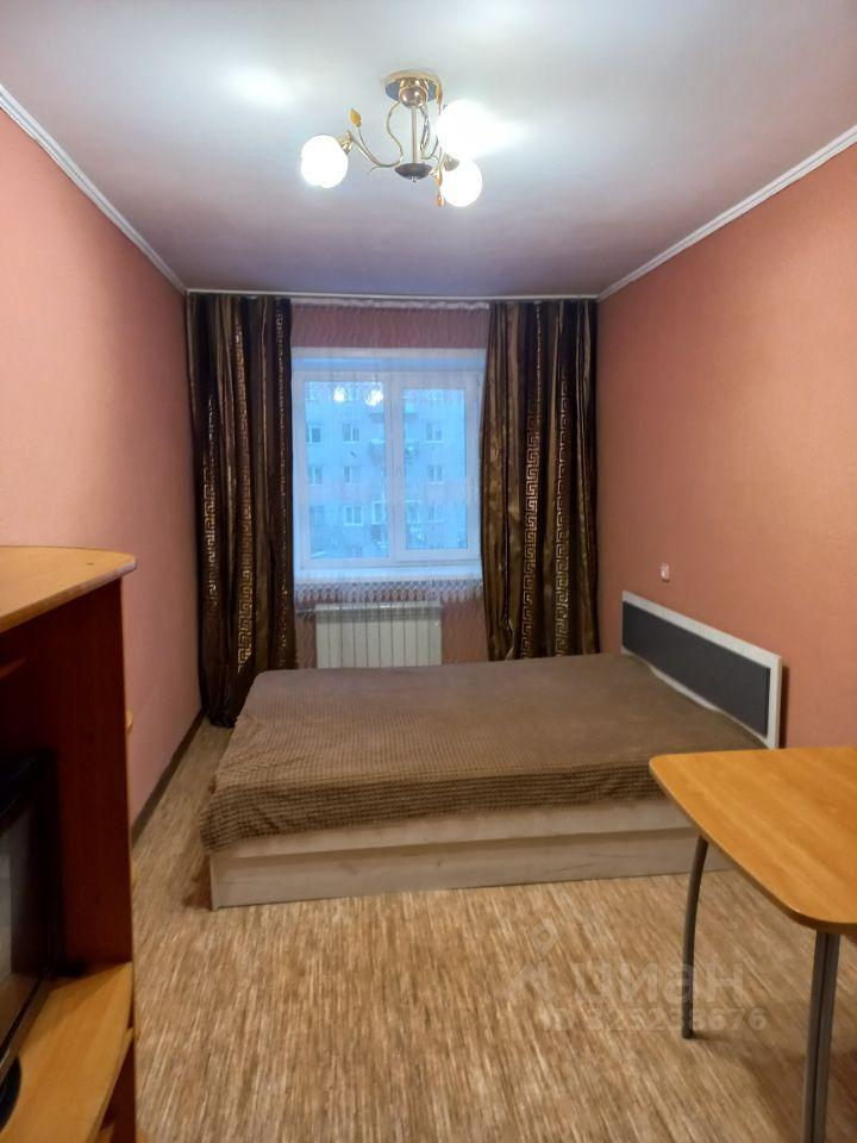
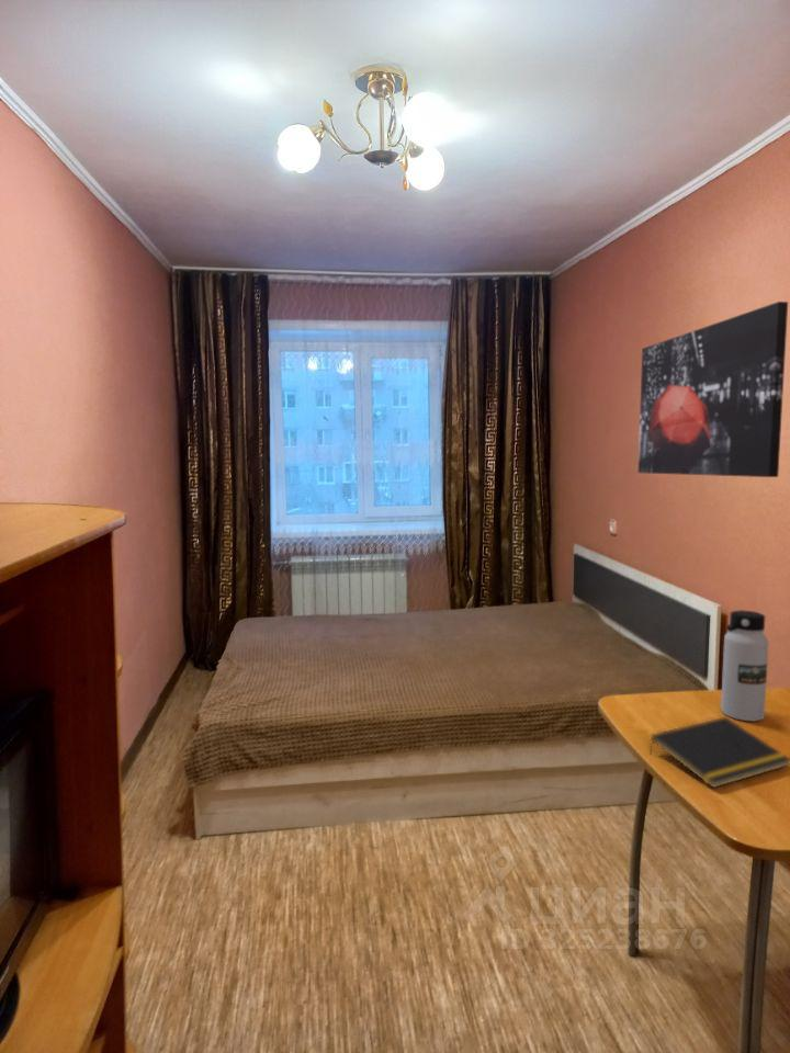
+ notepad [648,716,790,789]
+ water bottle [720,609,770,722]
+ wall art [637,301,789,478]
